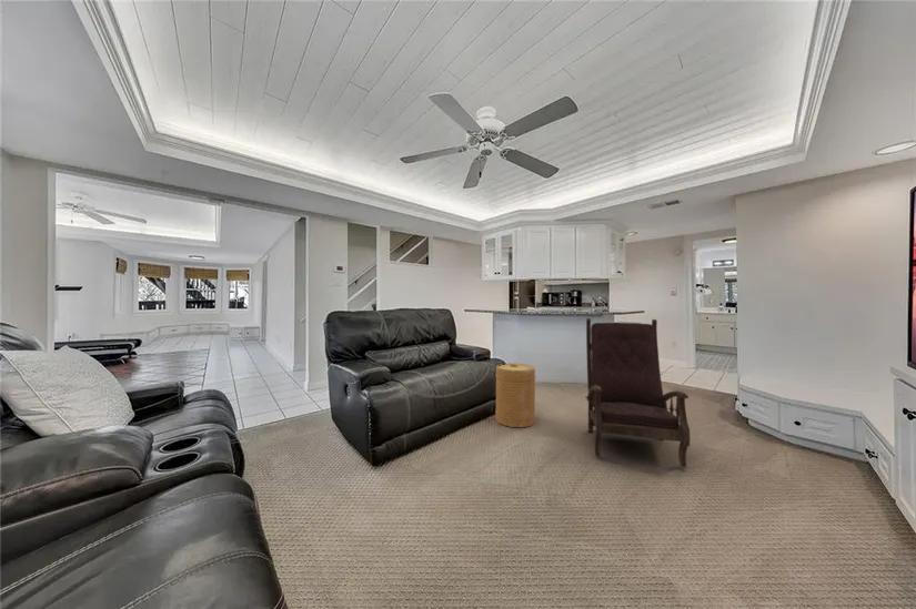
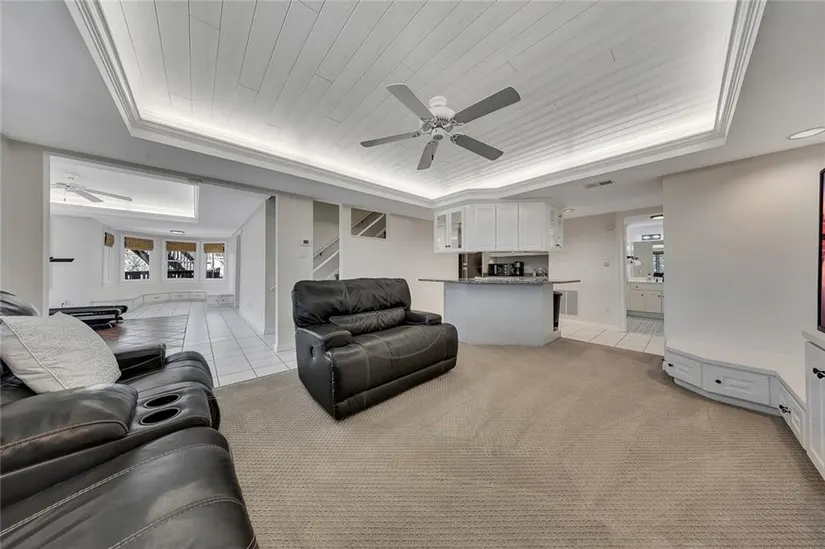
- basket [494,363,537,428]
- armchair [584,317,691,469]
